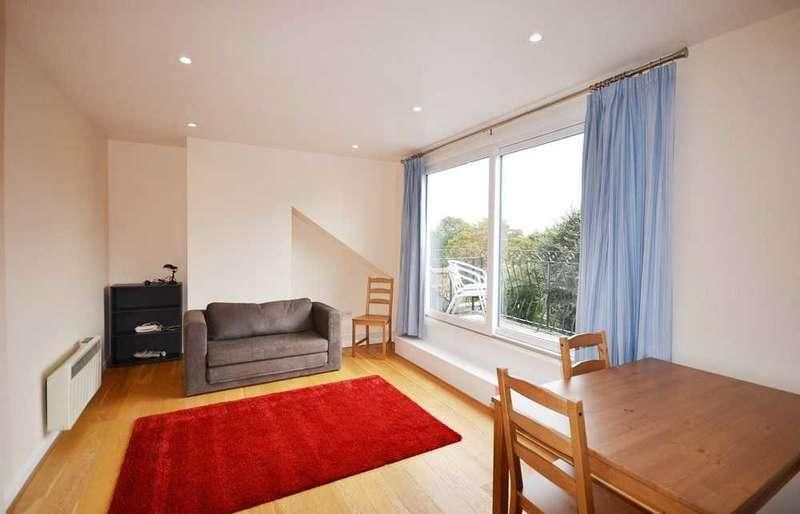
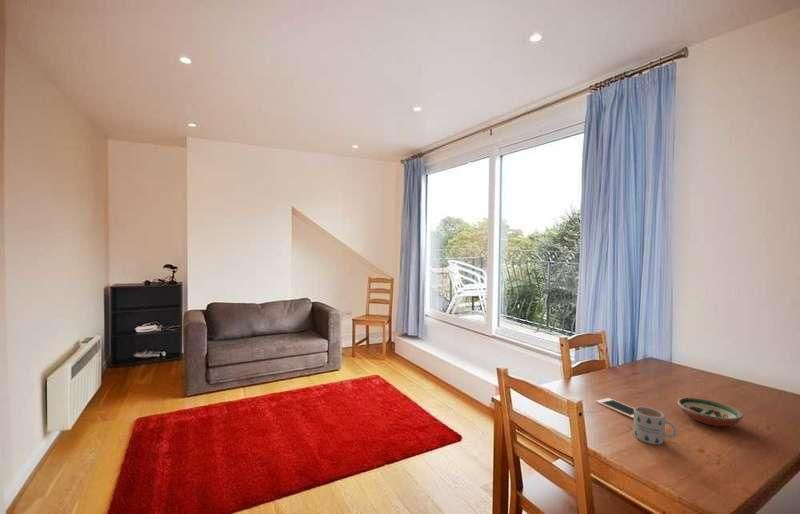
+ cell phone [595,397,635,419]
+ decorative bowl [676,397,744,427]
+ mug [633,406,678,446]
